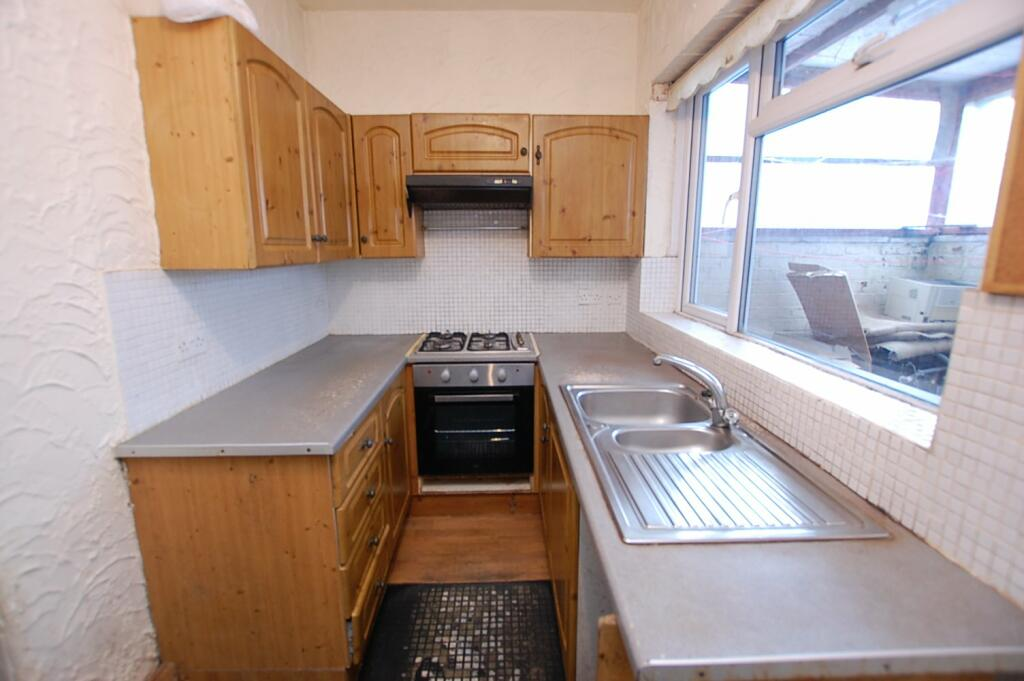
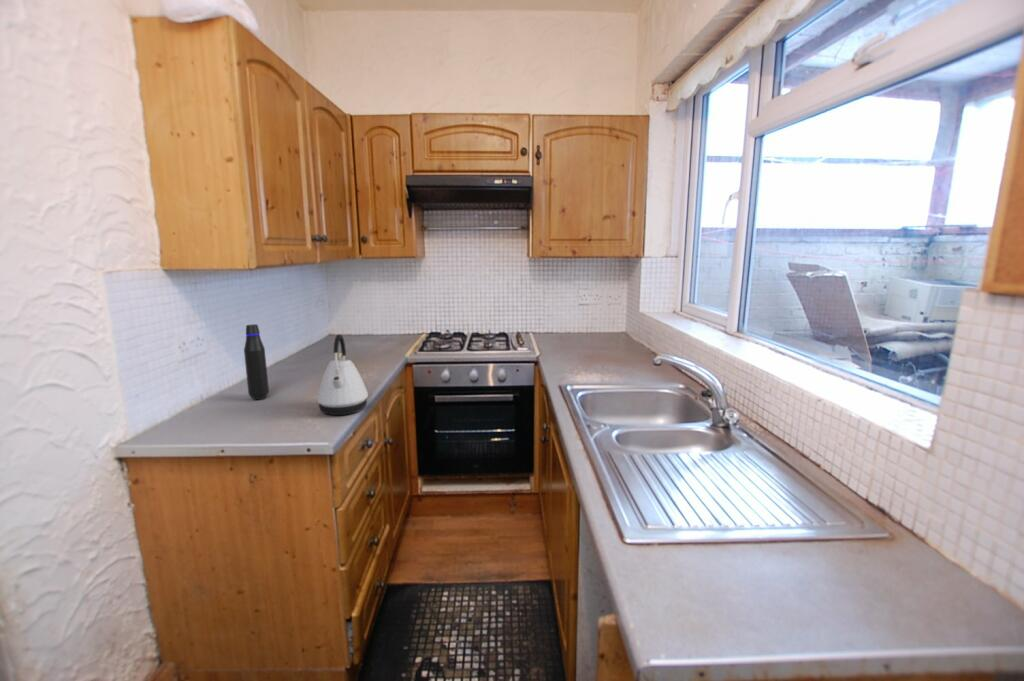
+ water bottle [243,323,270,401]
+ kettle [316,334,369,416]
